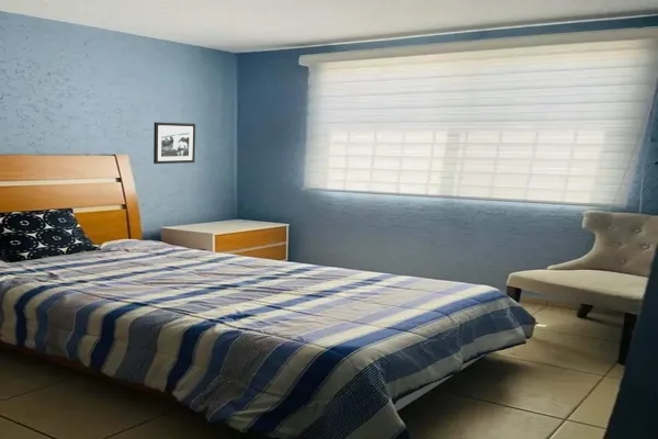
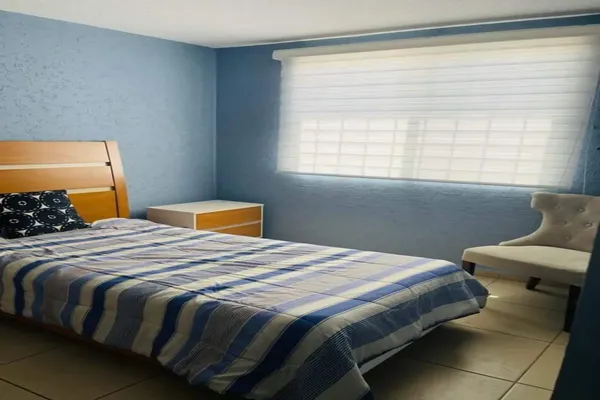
- picture frame [152,121,196,165]
